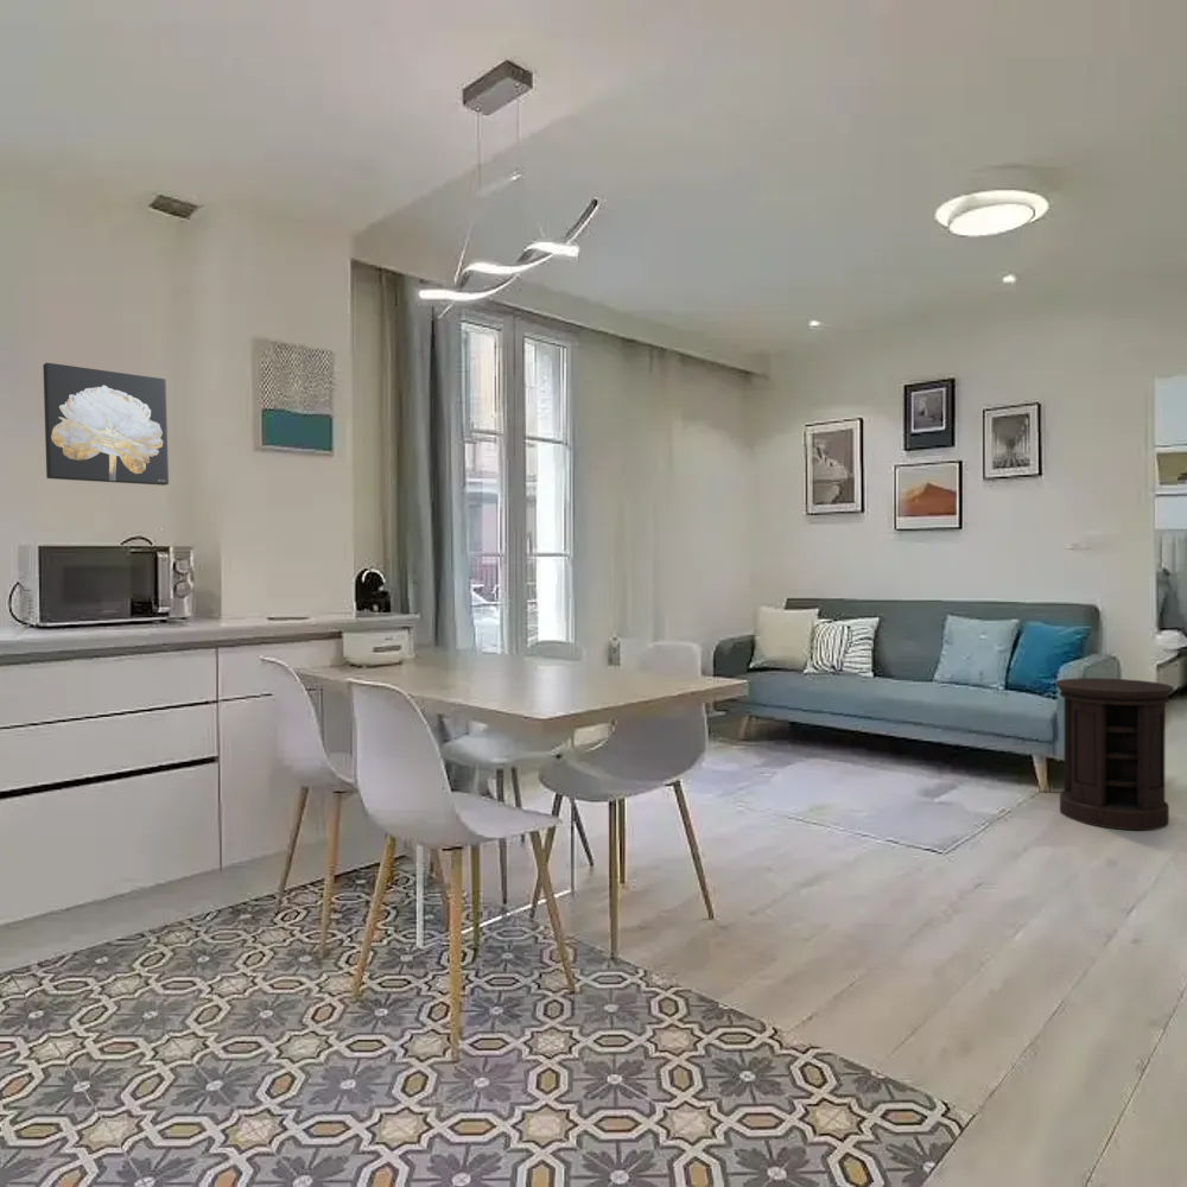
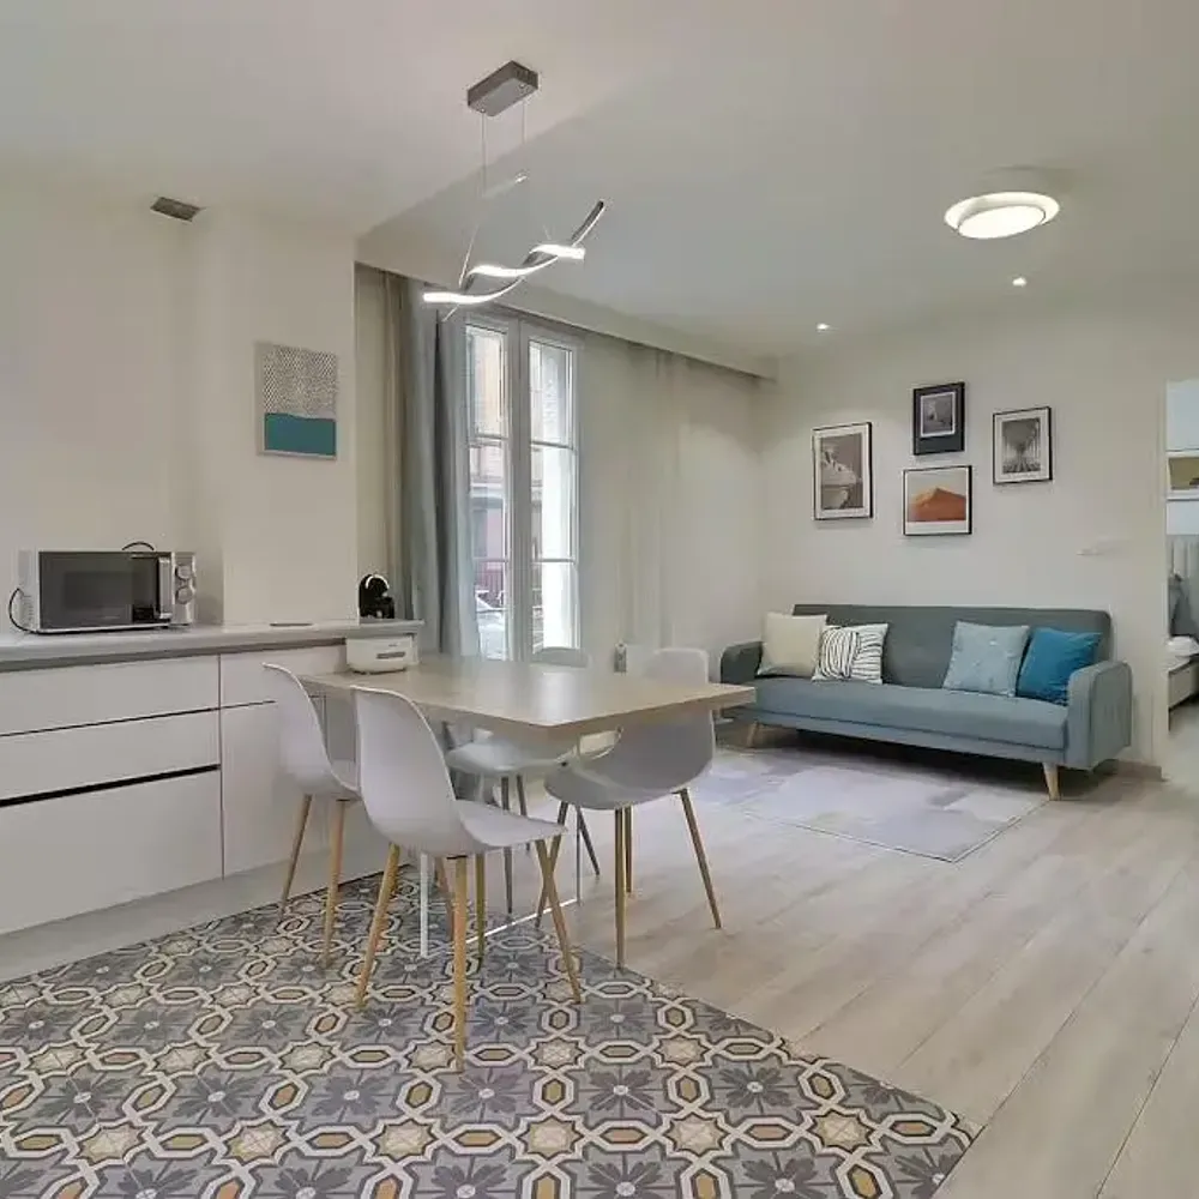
- side table [1054,677,1175,831]
- wall art [42,362,170,487]
